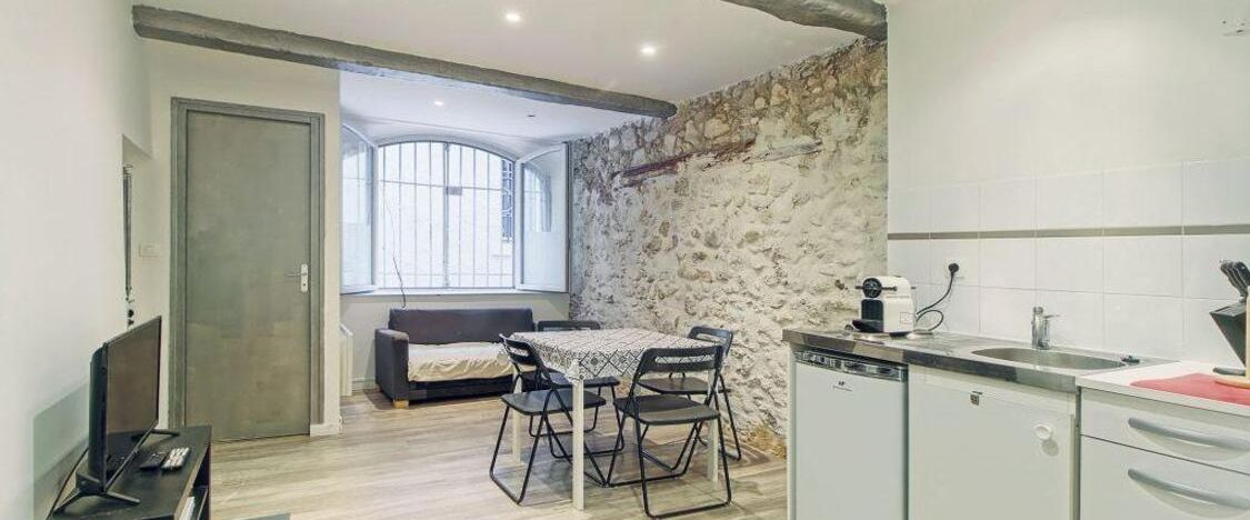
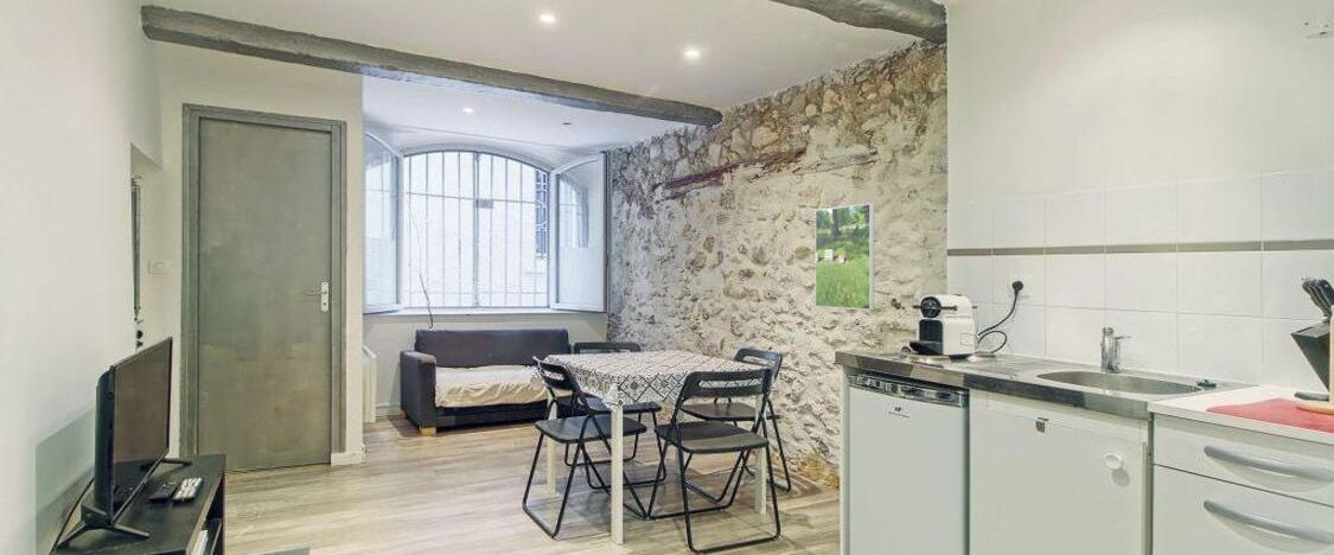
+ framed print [813,203,875,311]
